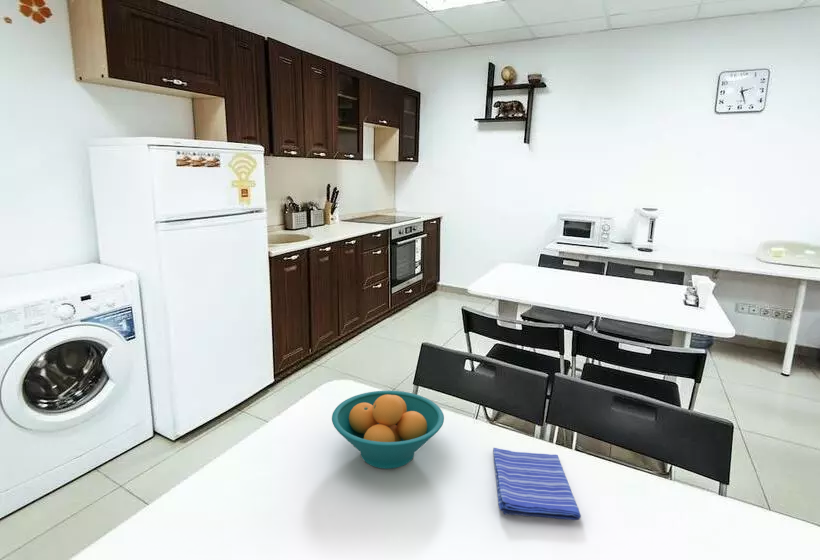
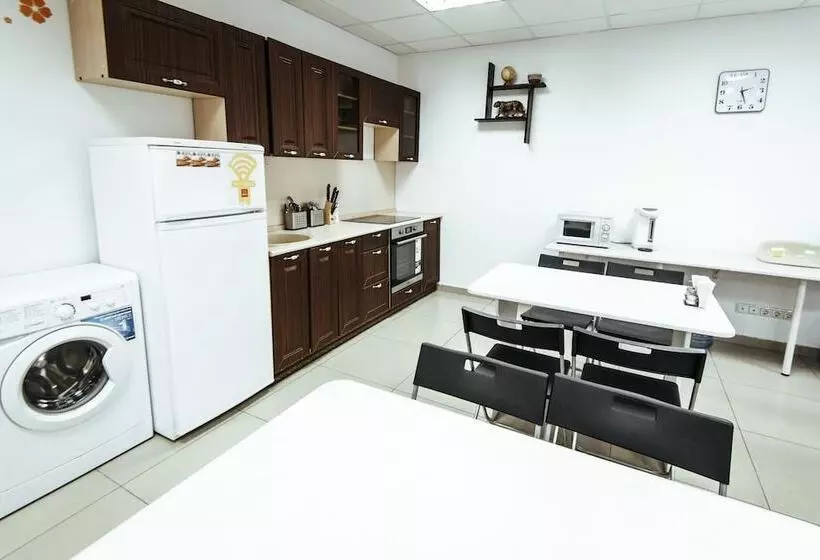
- fruit bowl [331,390,445,470]
- dish towel [492,447,582,521]
